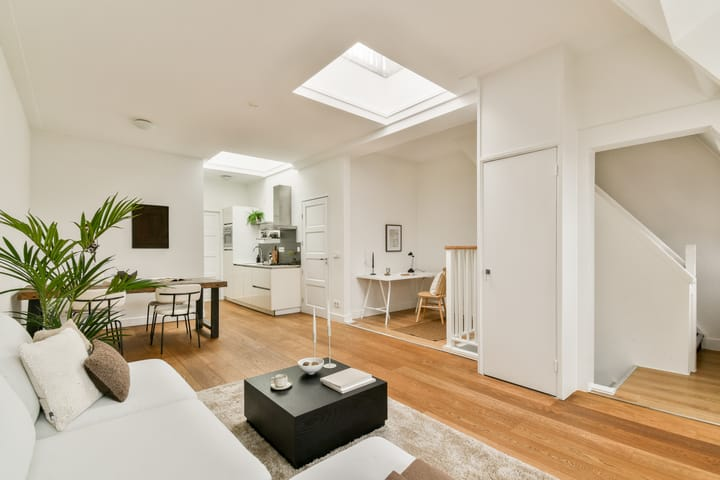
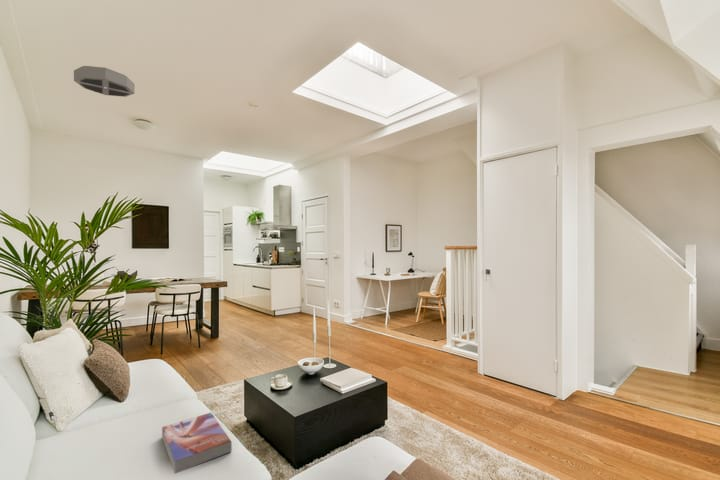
+ textbook [161,412,233,474]
+ ceiling light [73,65,136,98]
